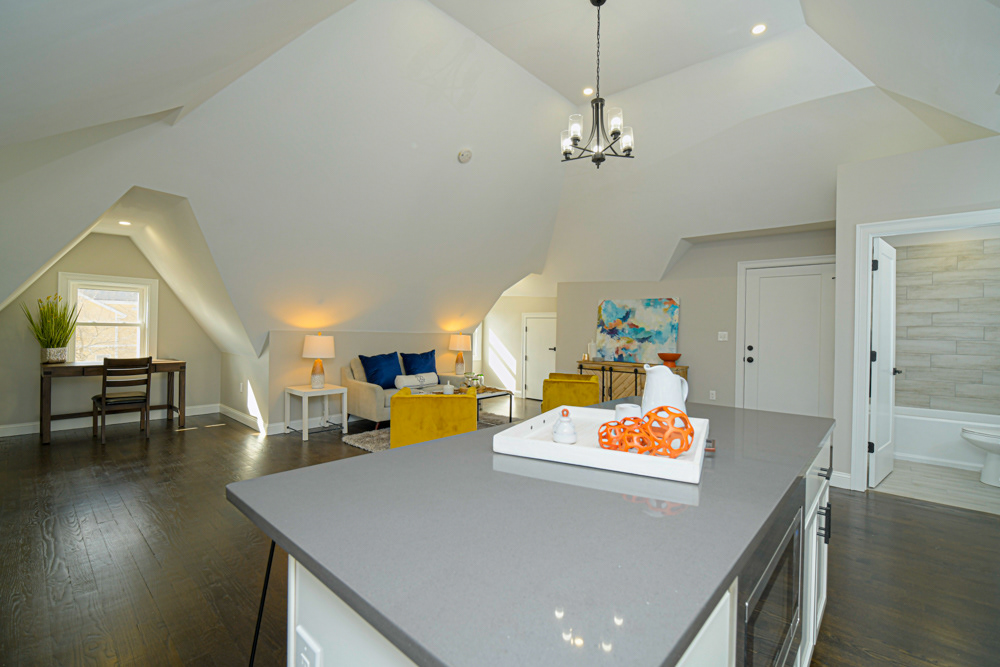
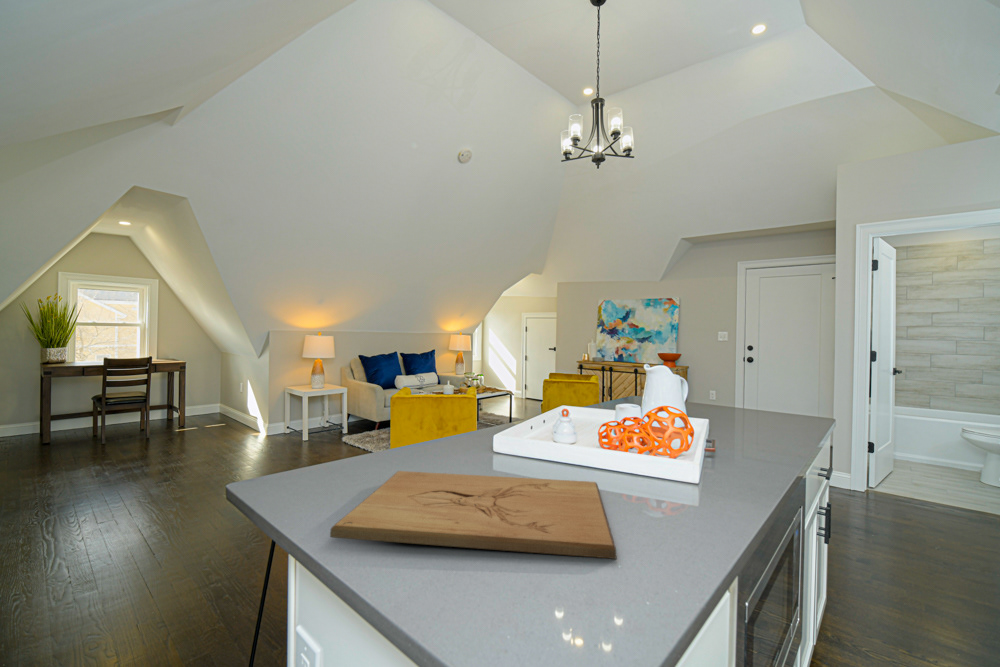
+ cutting board [329,470,618,560]
